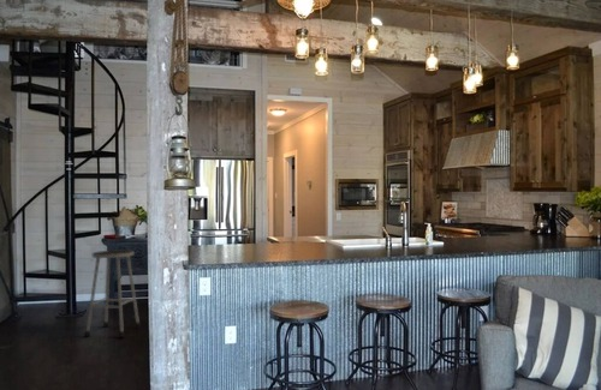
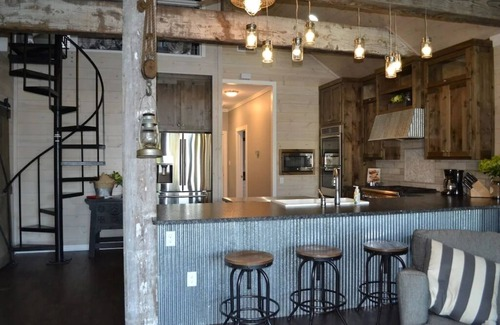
- stool [83,250,142,338]
